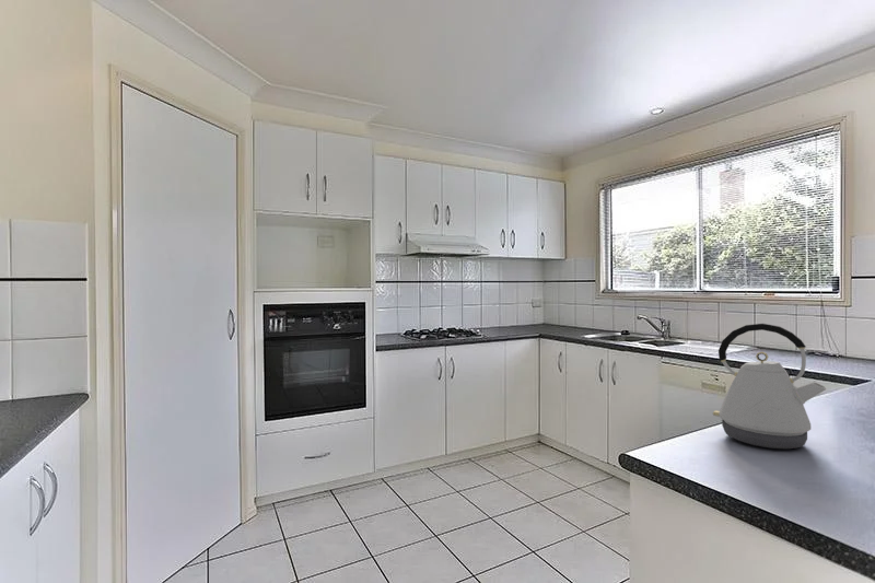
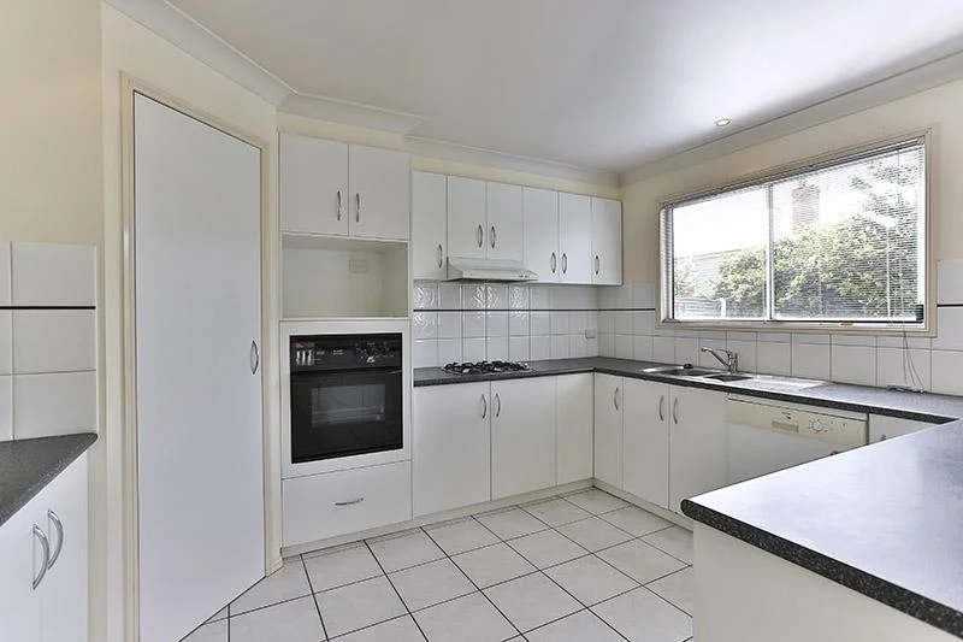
- kettle [712,323,828,451]
